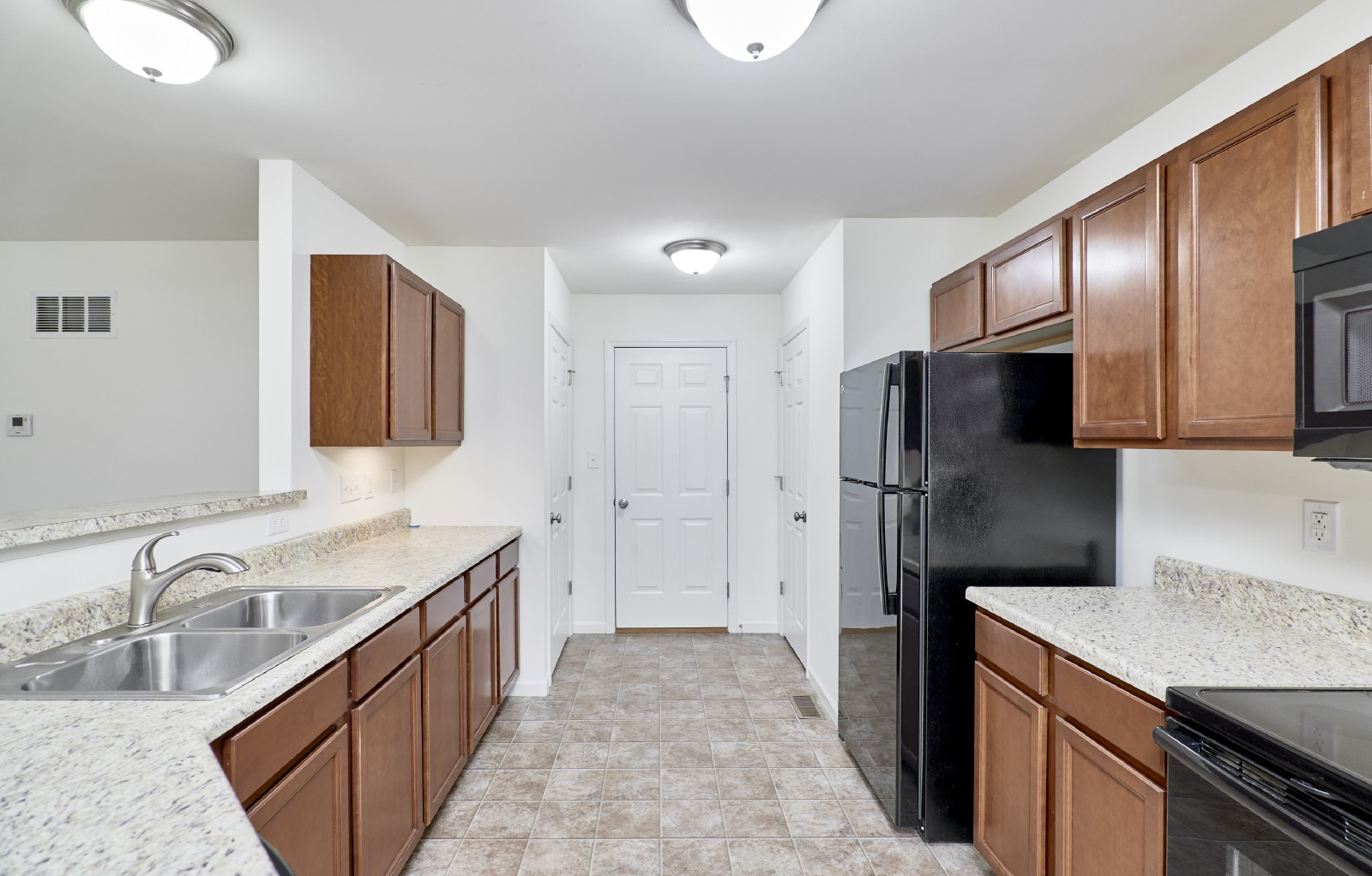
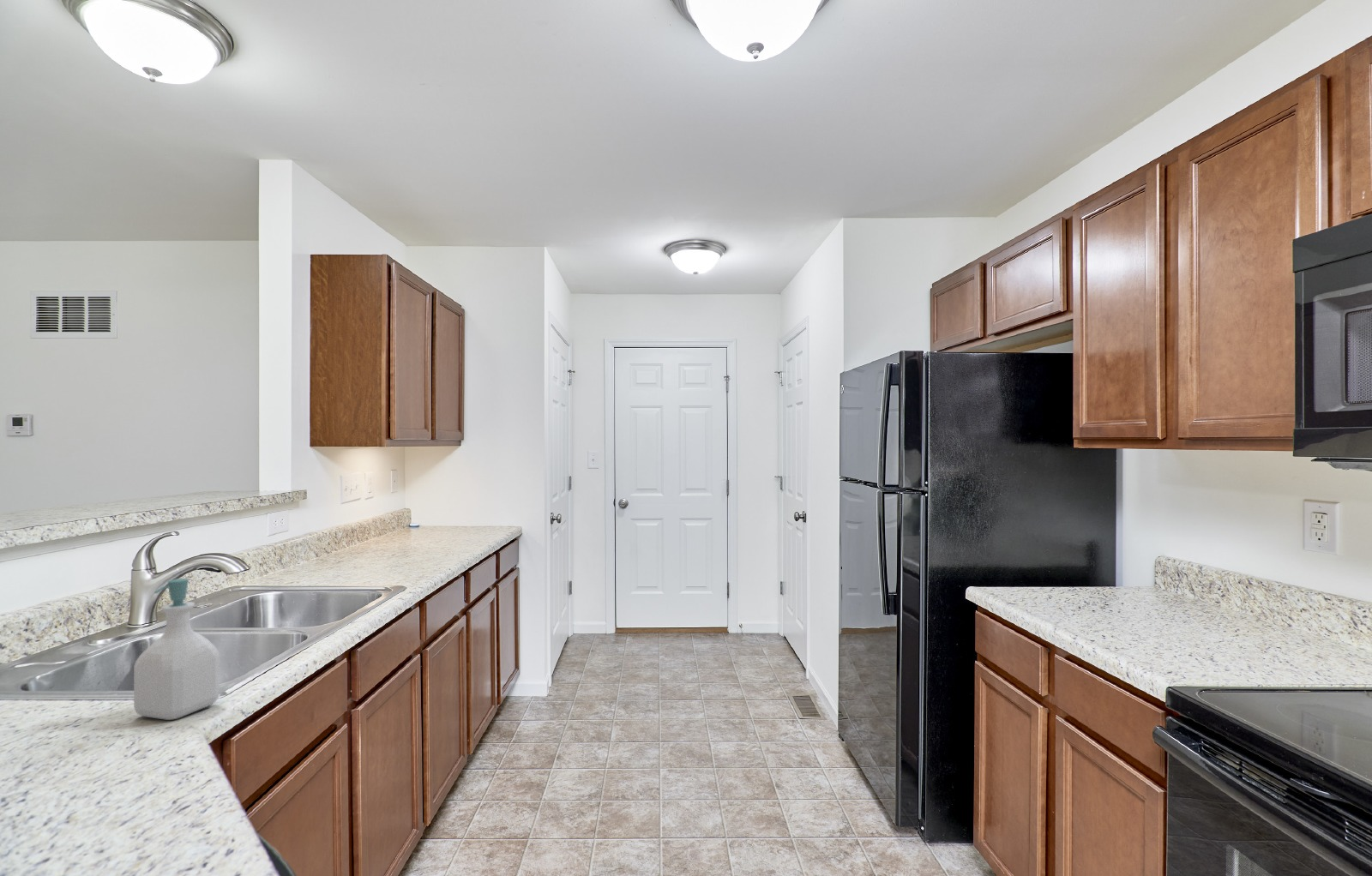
+ soap bottle [133,578,220,721]
